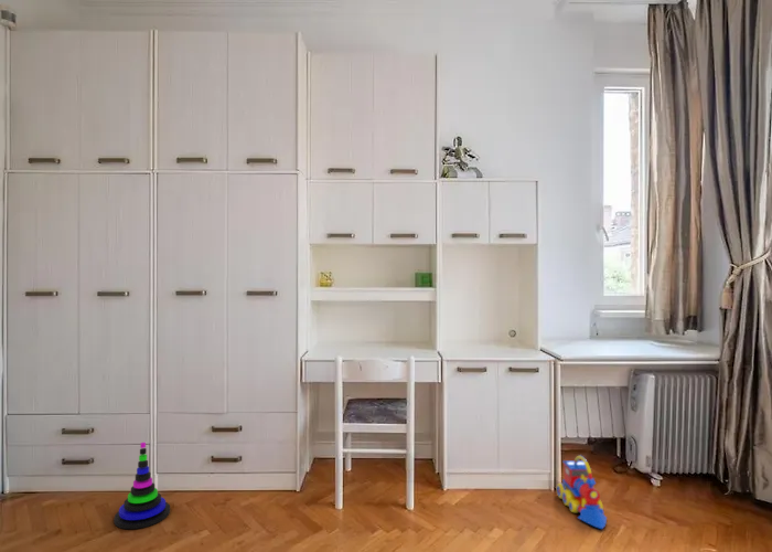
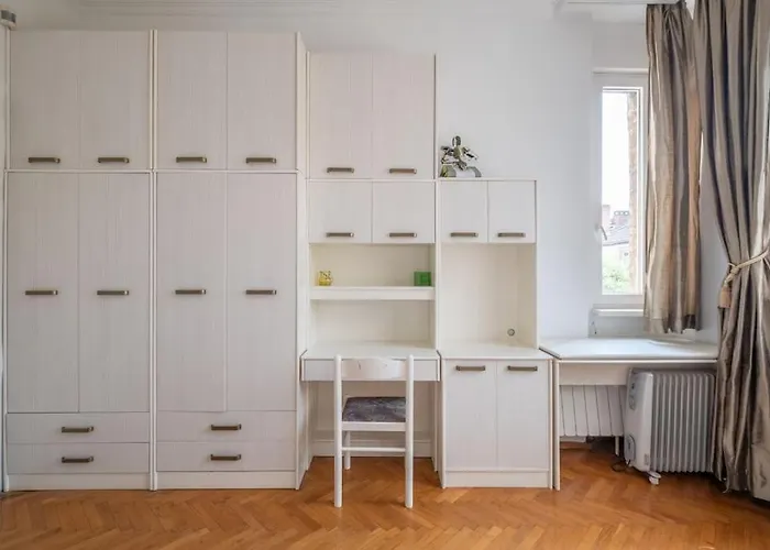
- toy train [556,454,608,530]
- stacking toy [112,442,171,530]
